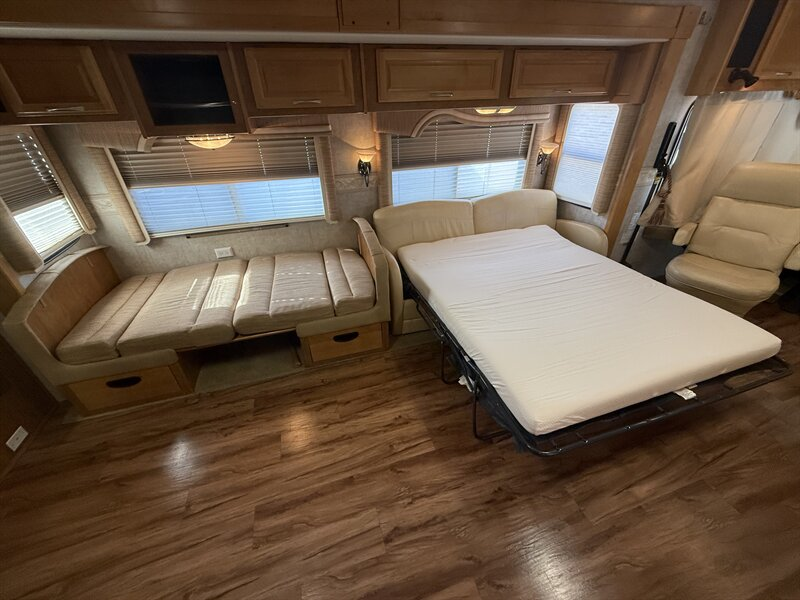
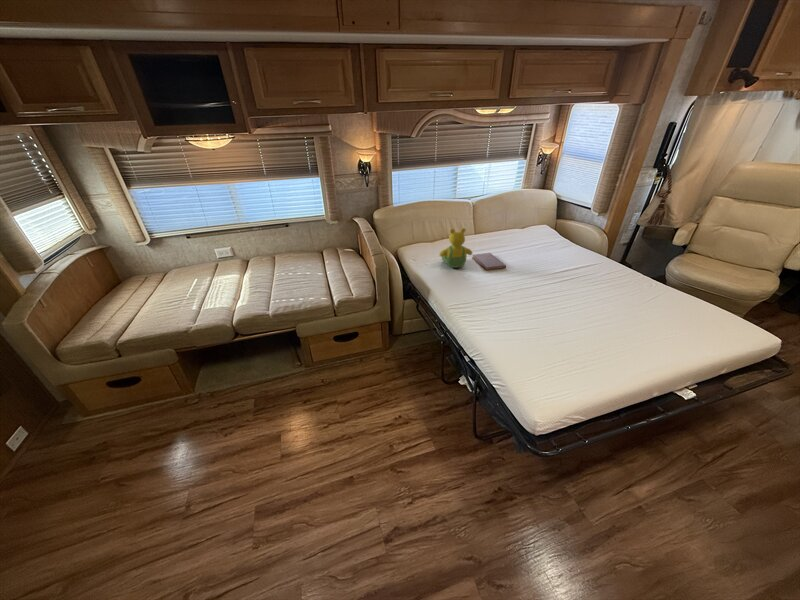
+ book [471,252,507,271]
+ teddy bear [438,227,473,269]
